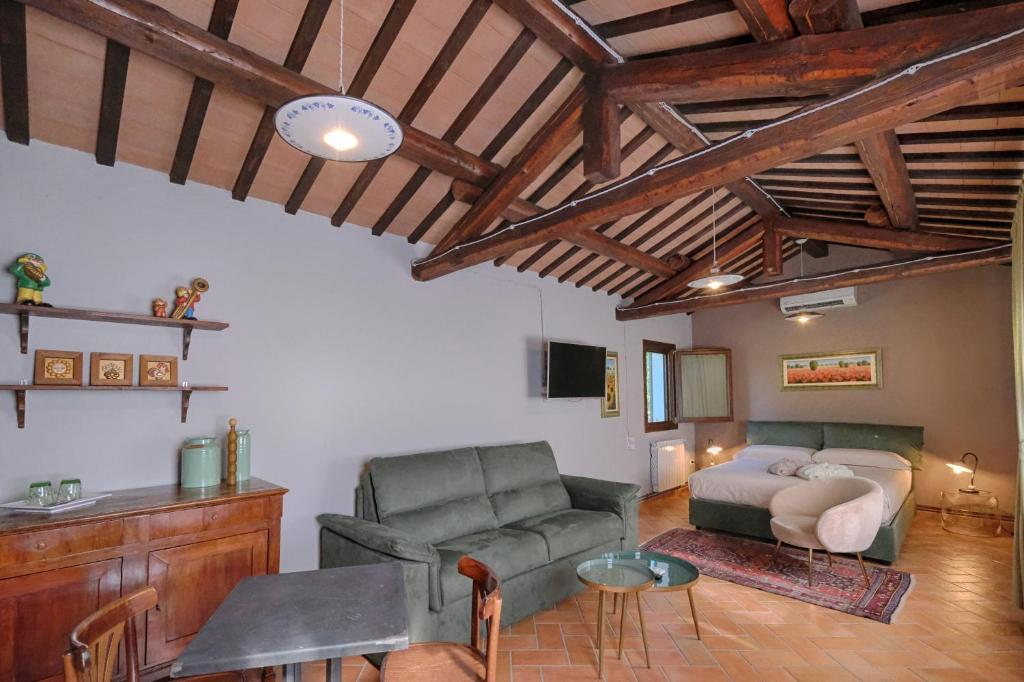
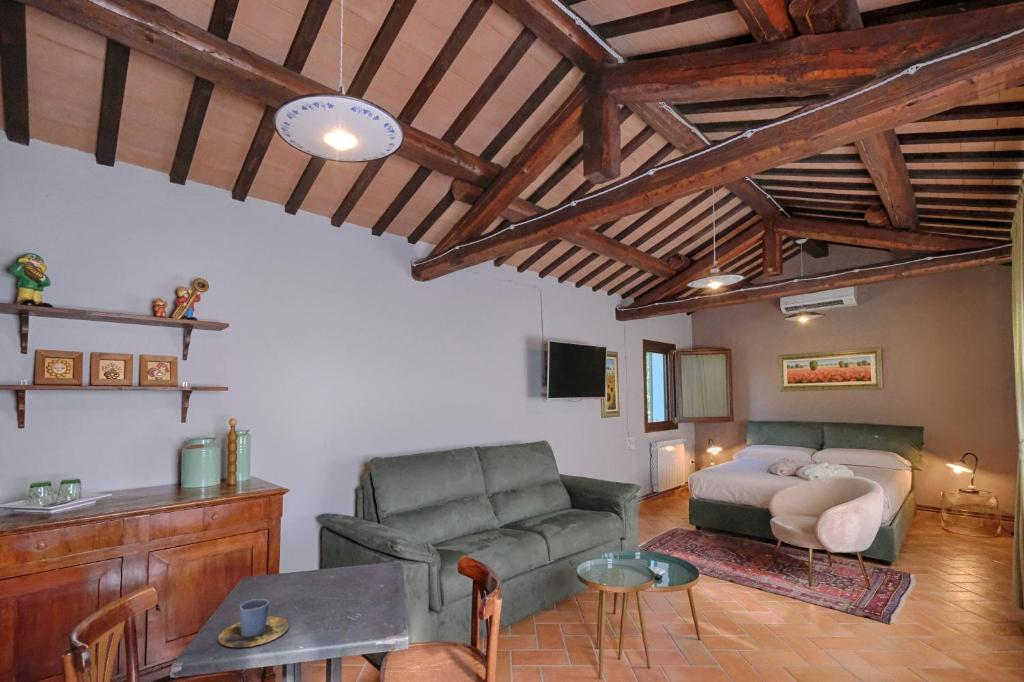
+ cup [217,598,290,648]
